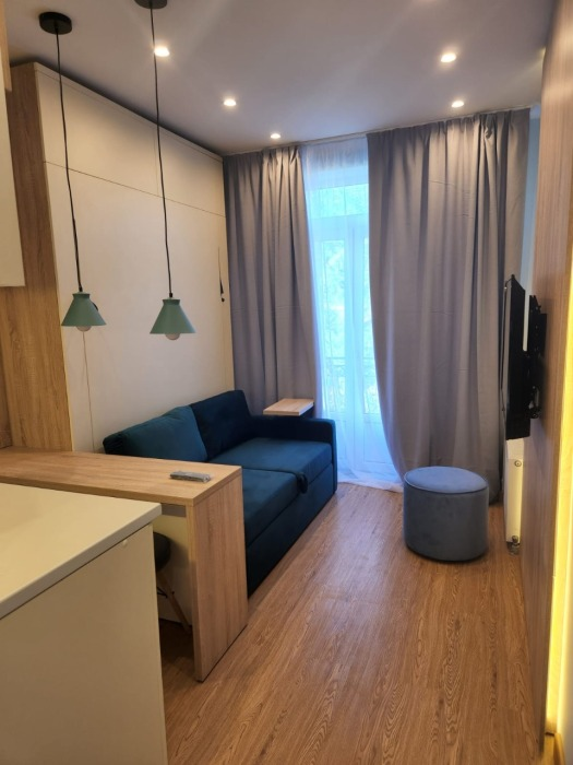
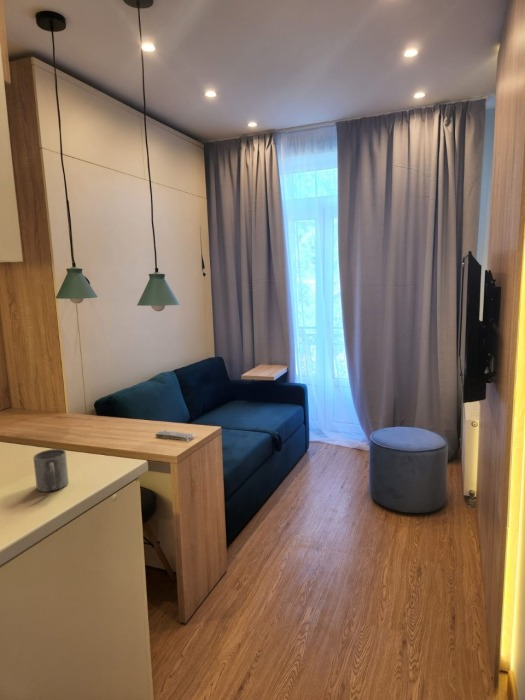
+ mug [32,448,70,493]
